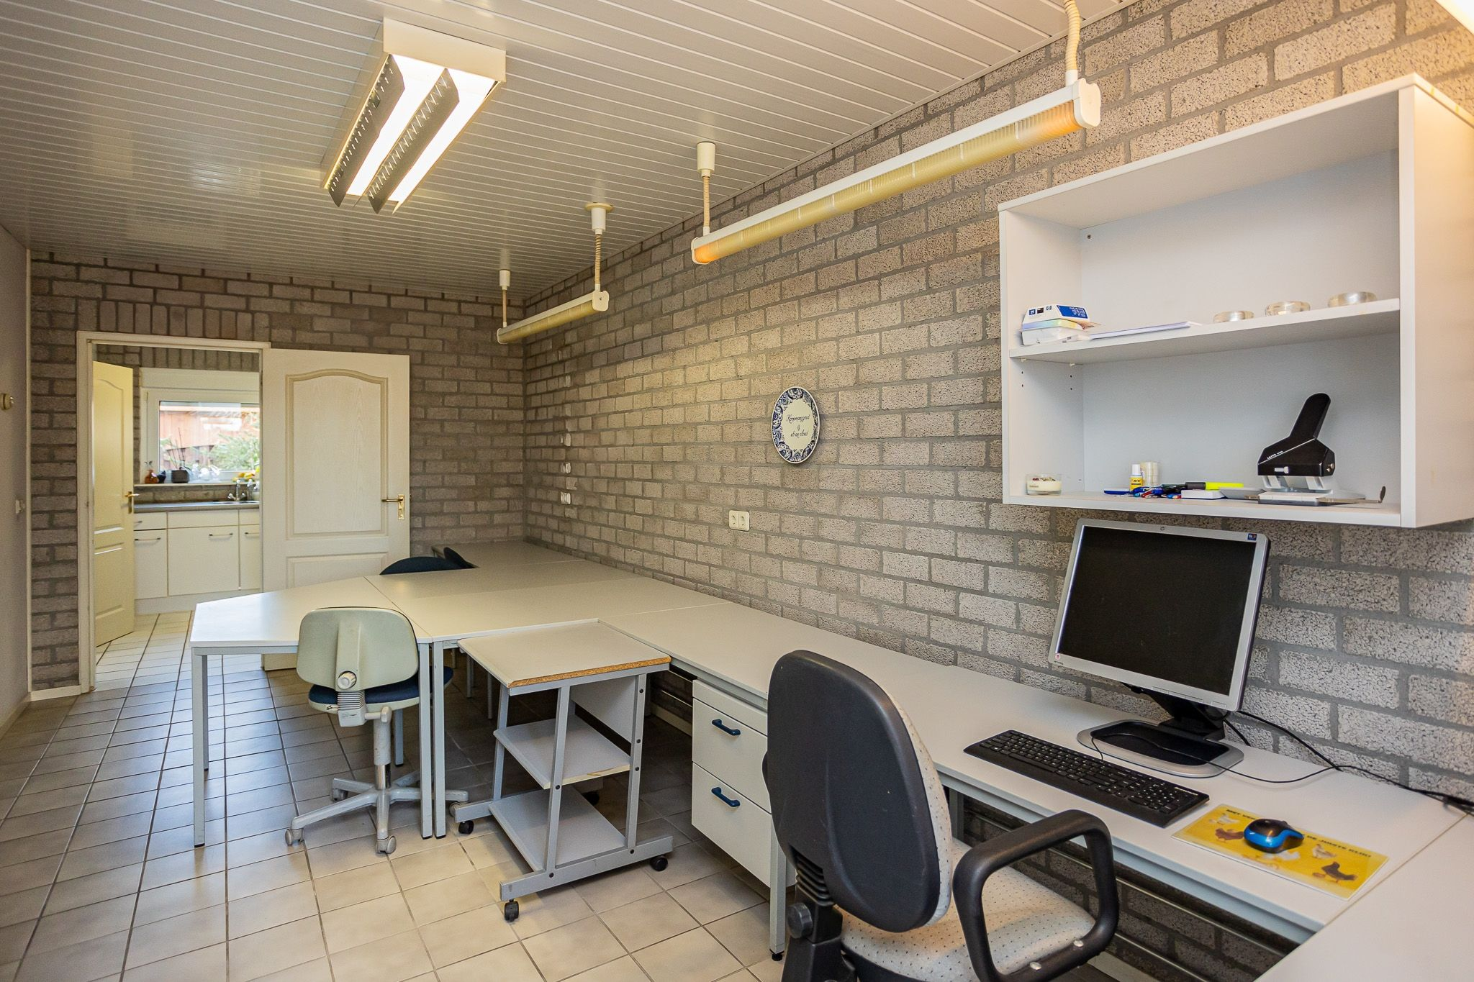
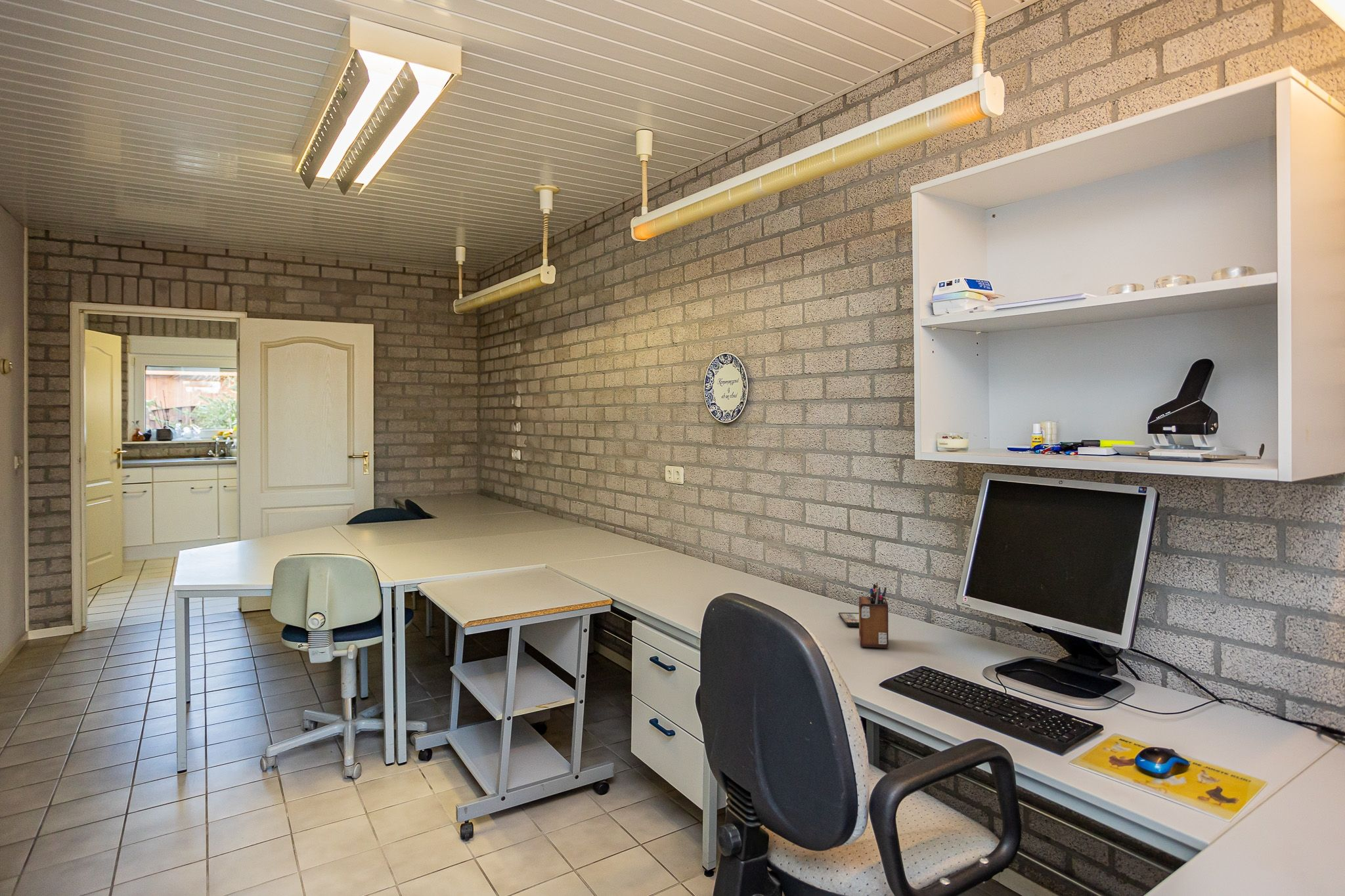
+ desk organizer [858,582,889,649]
+ smartphone [838,612,859,627]
